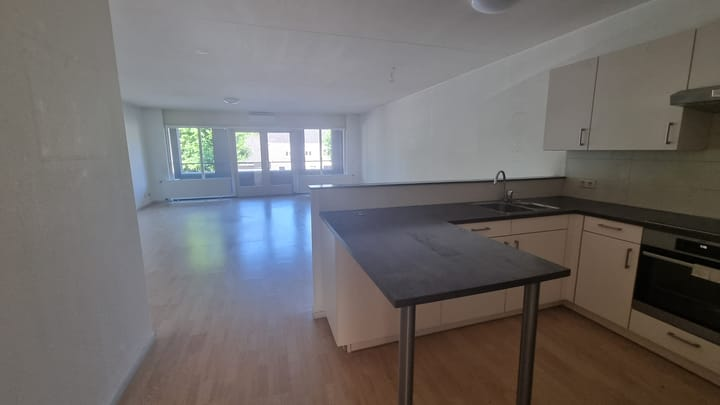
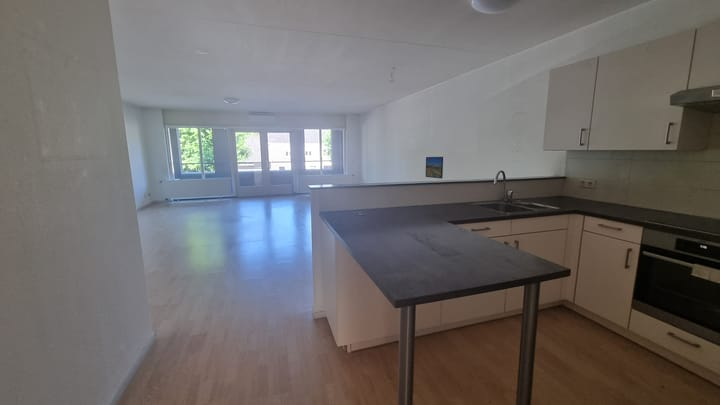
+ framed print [425,156,444,180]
